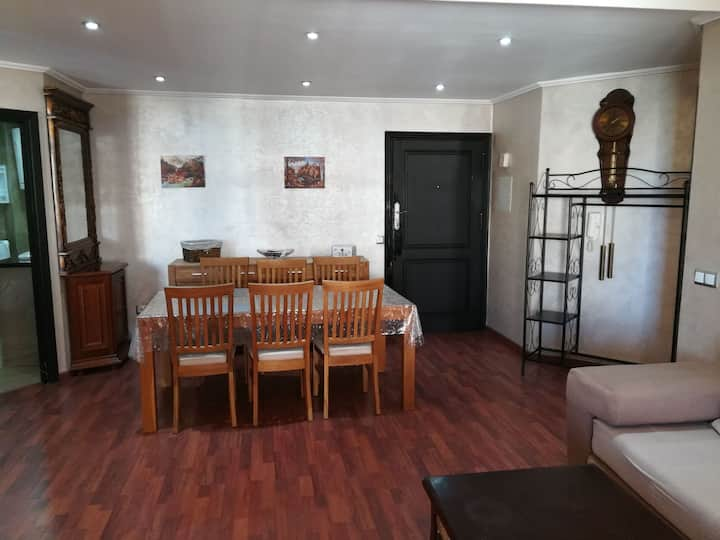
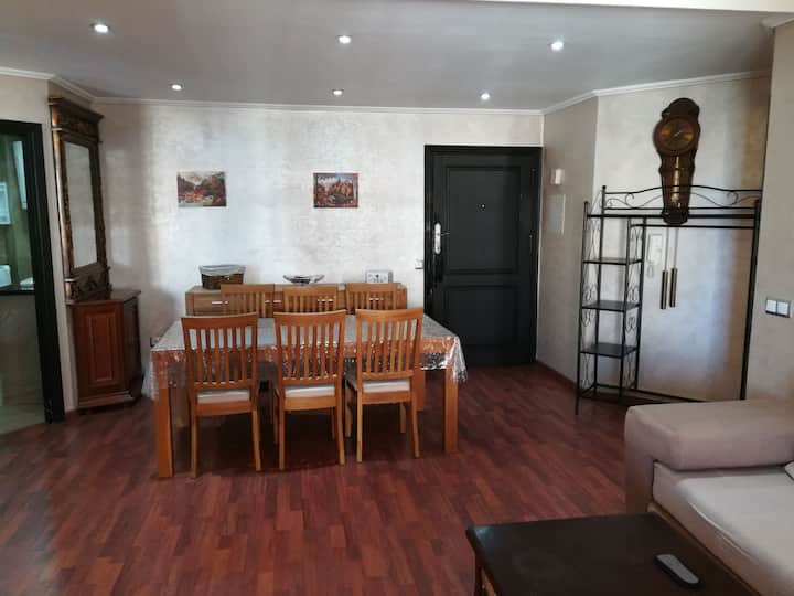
+ remote control [653,553,702,590]
